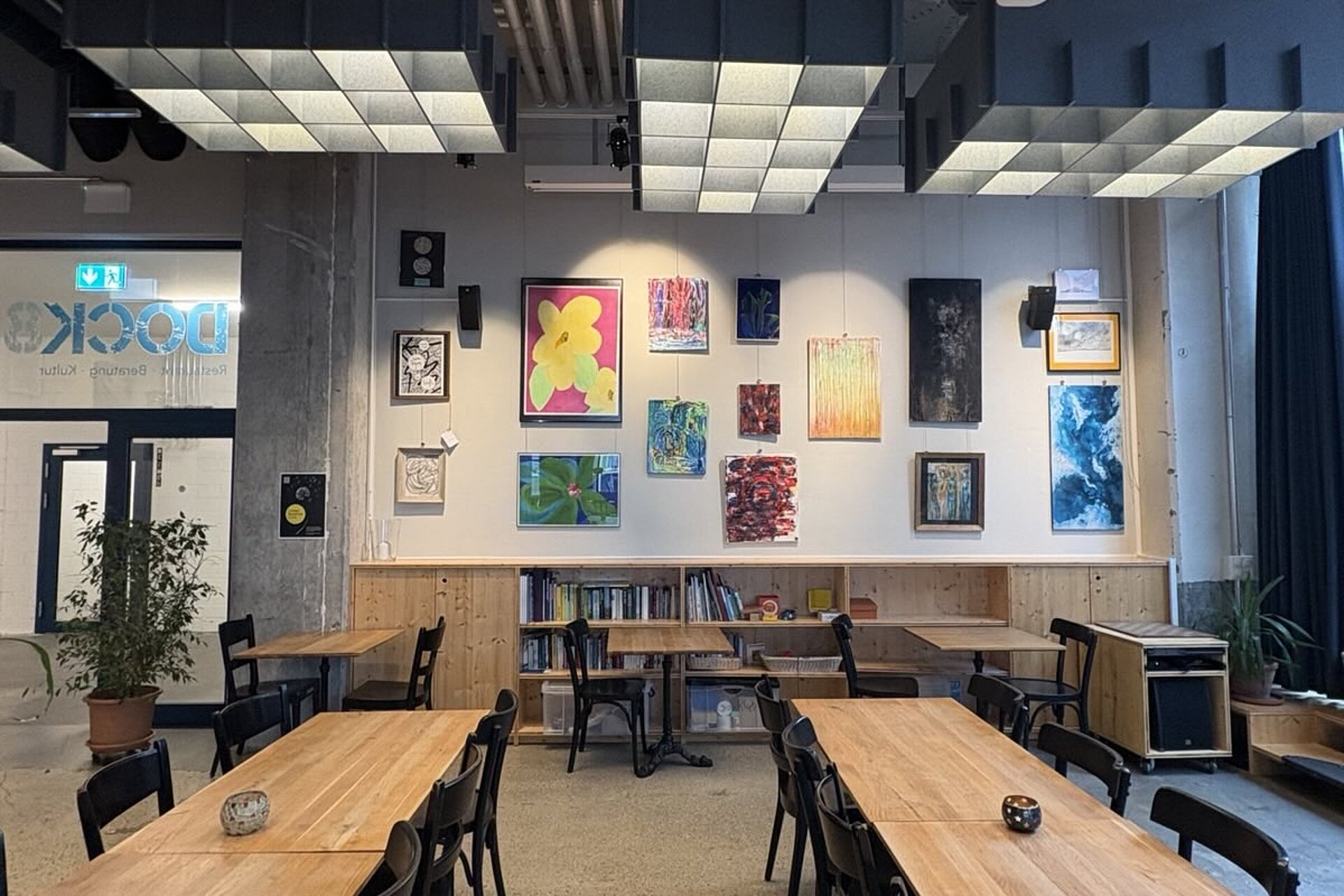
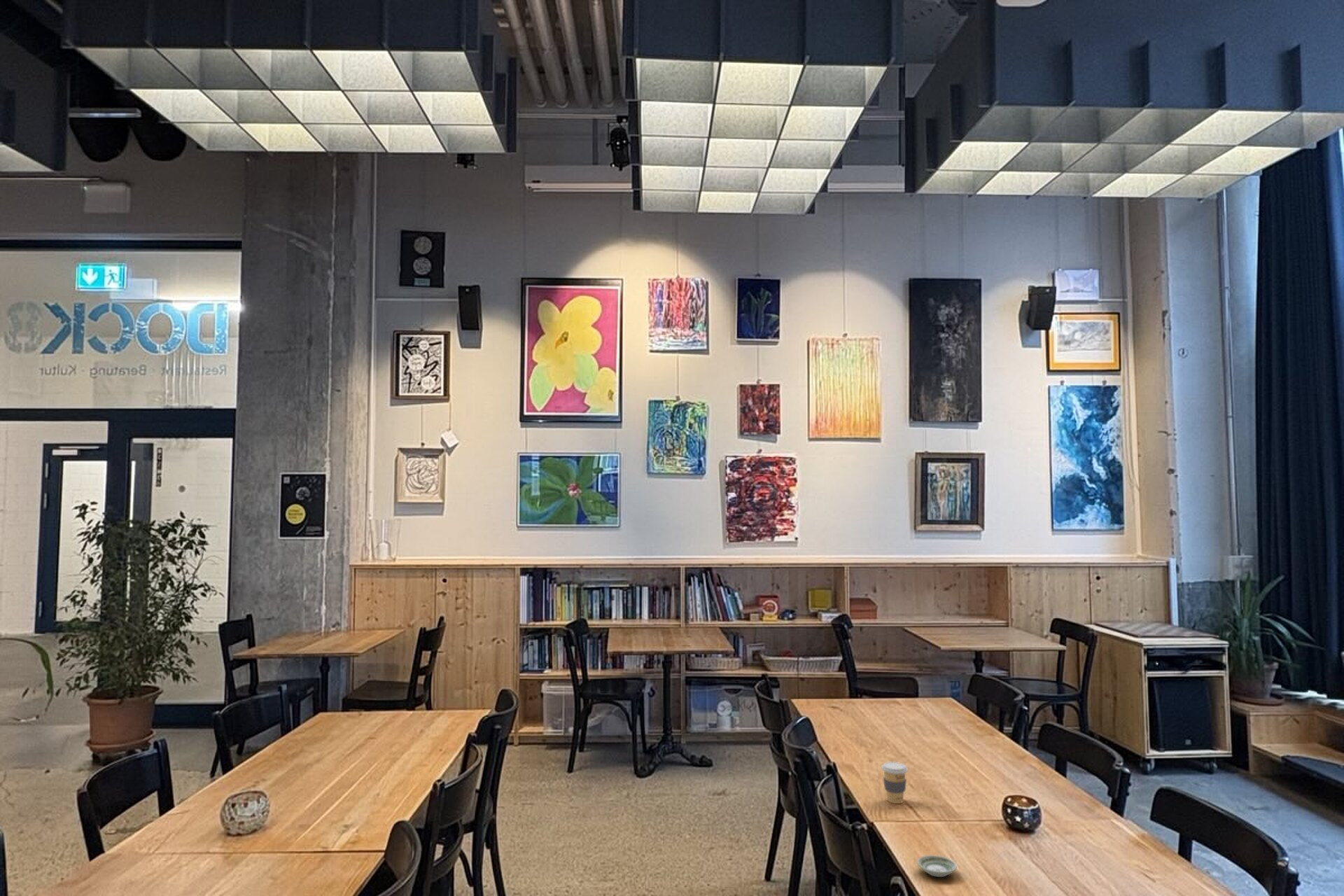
+ saucer [916,855,958,878]
+ coffee cup [881,762,909,804]
